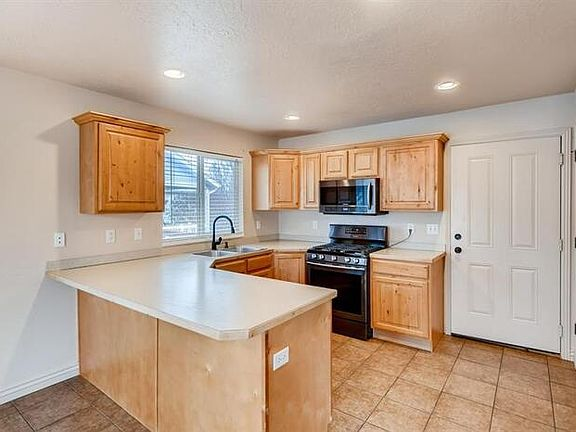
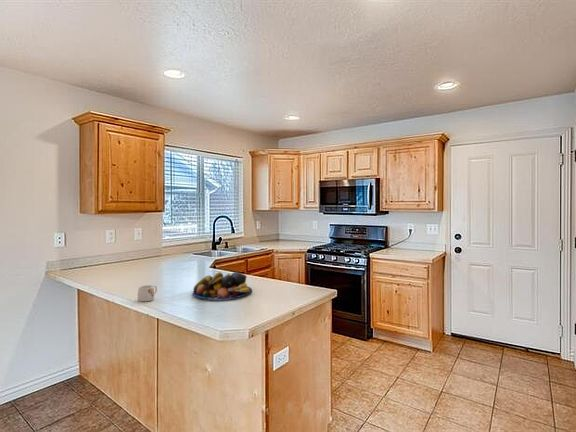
+ mug [137,284,158,303]
+ fruit bowl [192,271,253,301]
